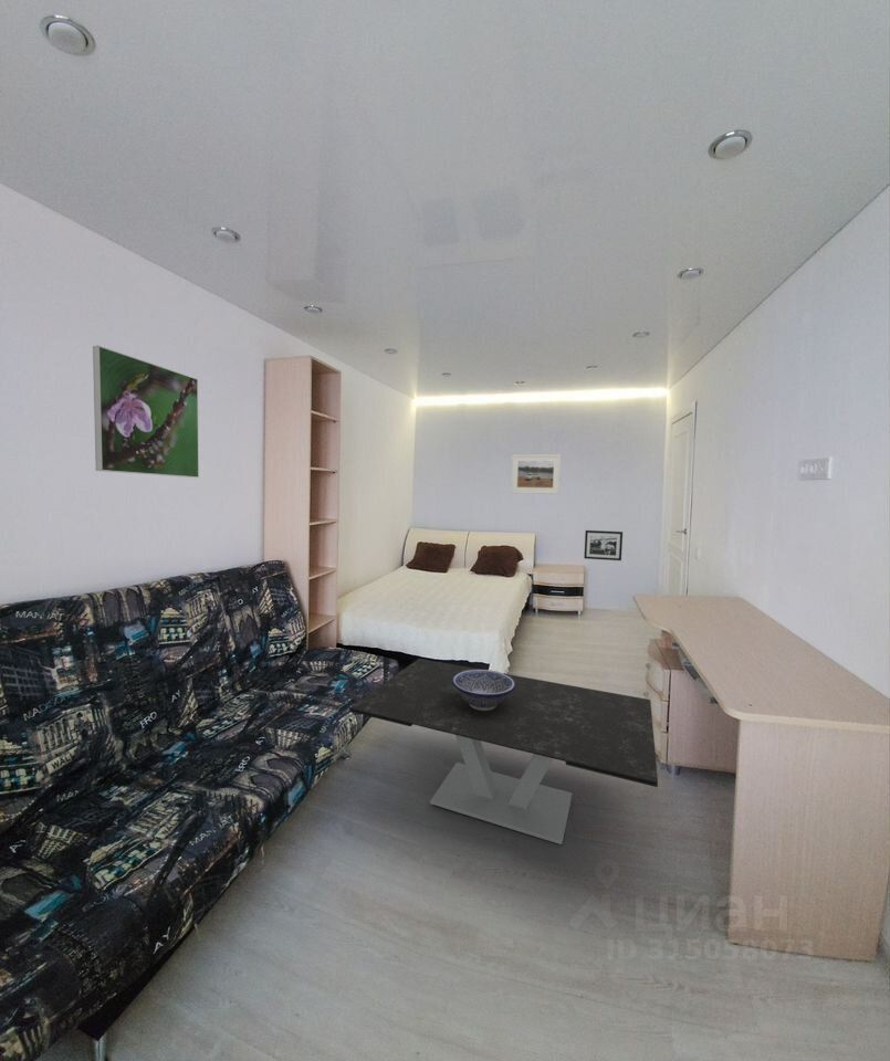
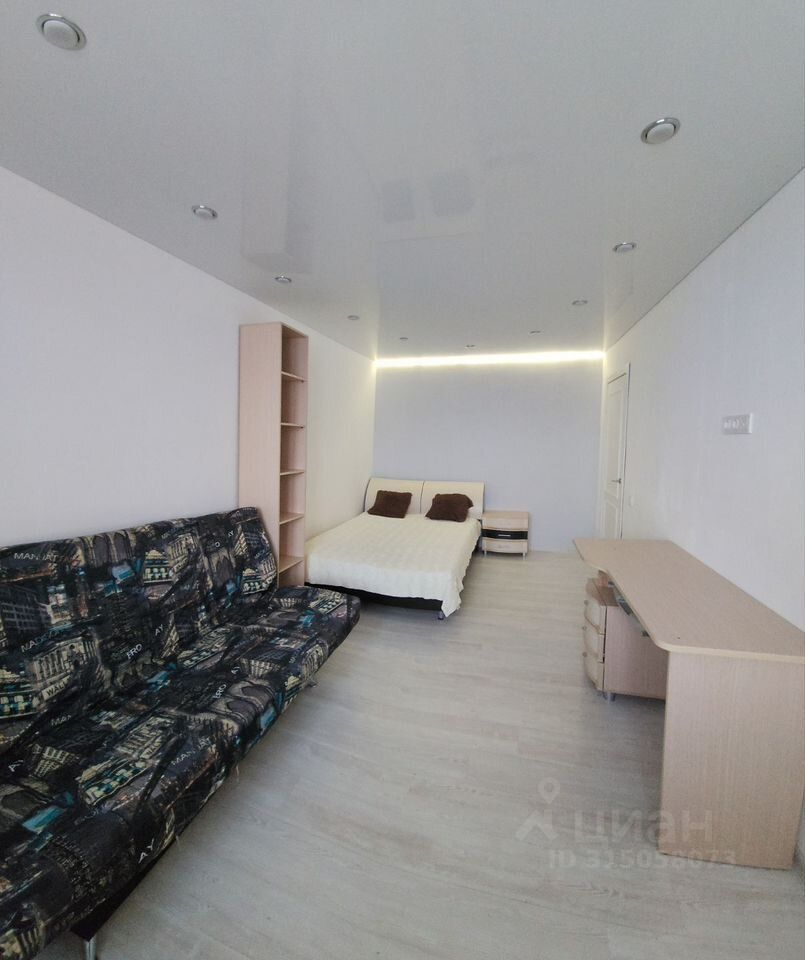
- picture frame [583,529,624,561]
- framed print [92,345,200,479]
- decorative bowl [452,669,515,711]
- coffee table [349,658,659,845]
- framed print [510,453,562,495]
